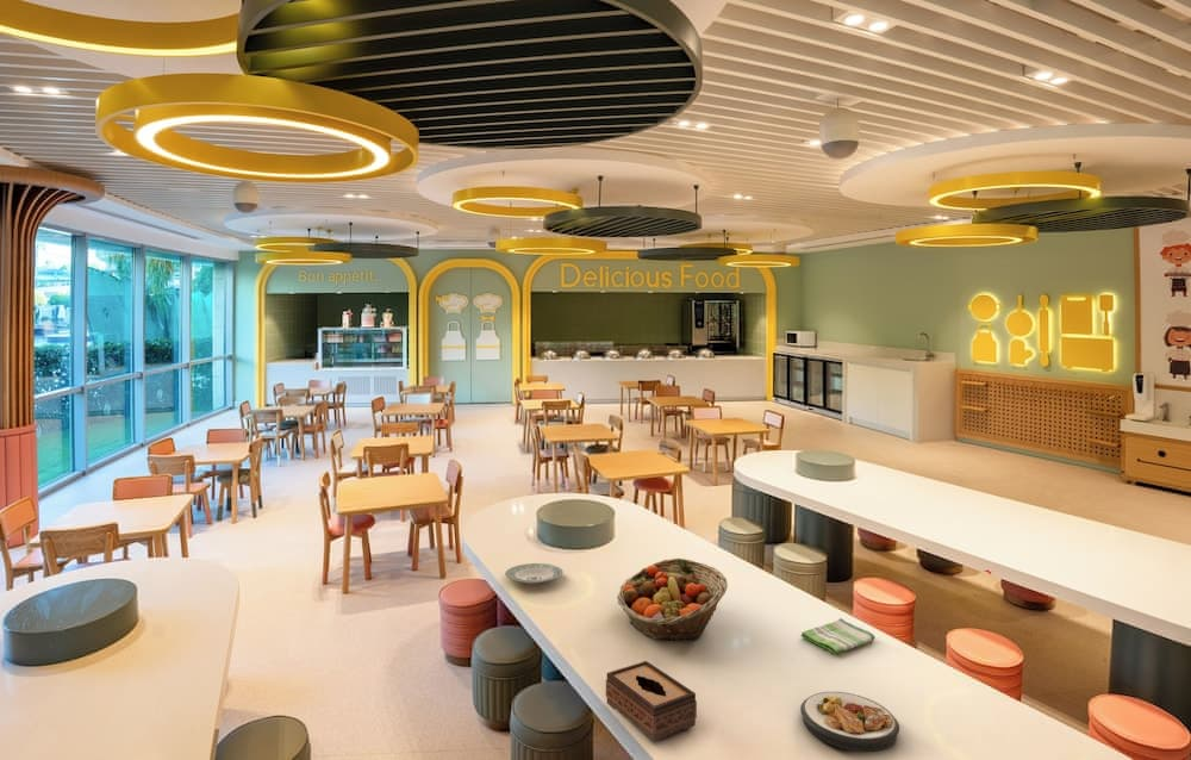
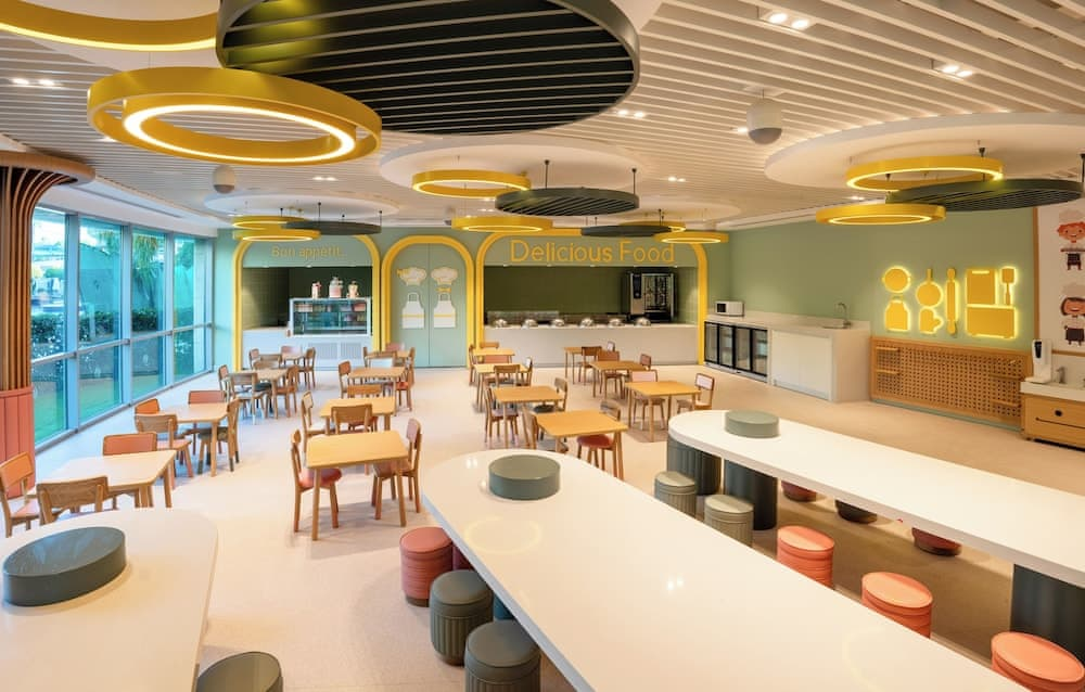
- plate [504,562,563,585]
- tissue box [605,660,698,743]
- dish towel [800,617,877,655]
- plate [799,691,900,753]
- fruit basket [616,557,729,643]
